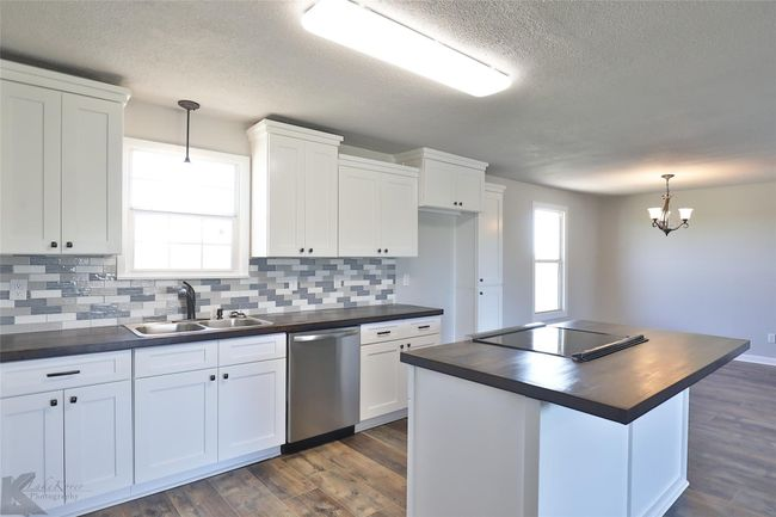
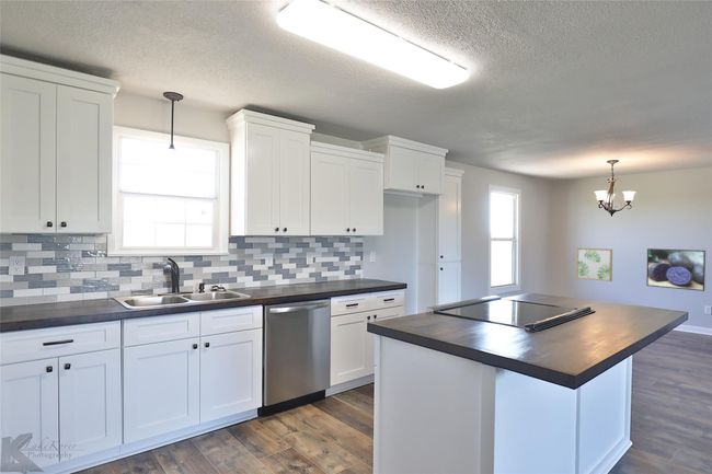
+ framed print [645,247,707,292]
+ wall art [575,247,613,282]
